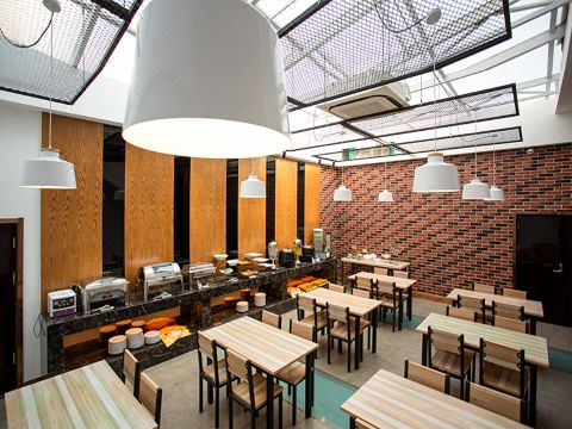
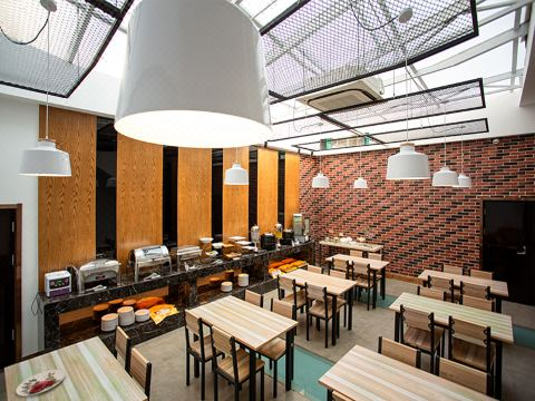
+ plate [14,369,67,397]
